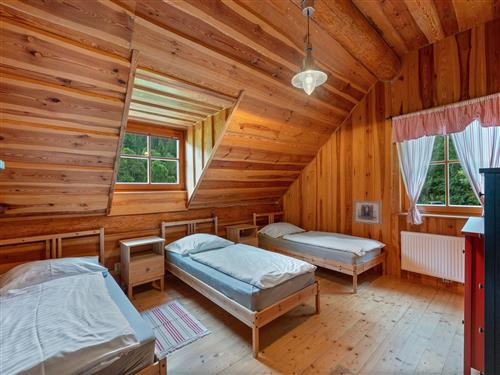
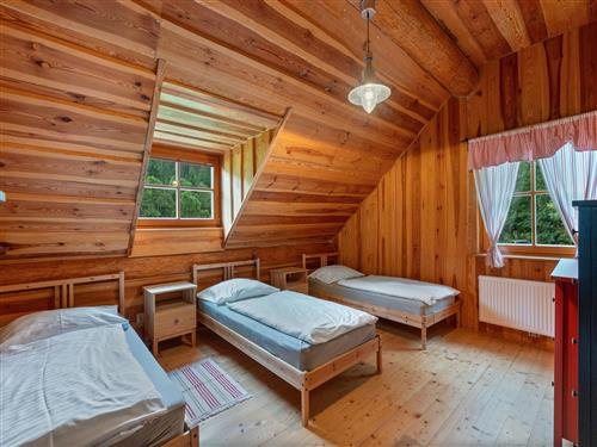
- wall art [353,200,382,226]
